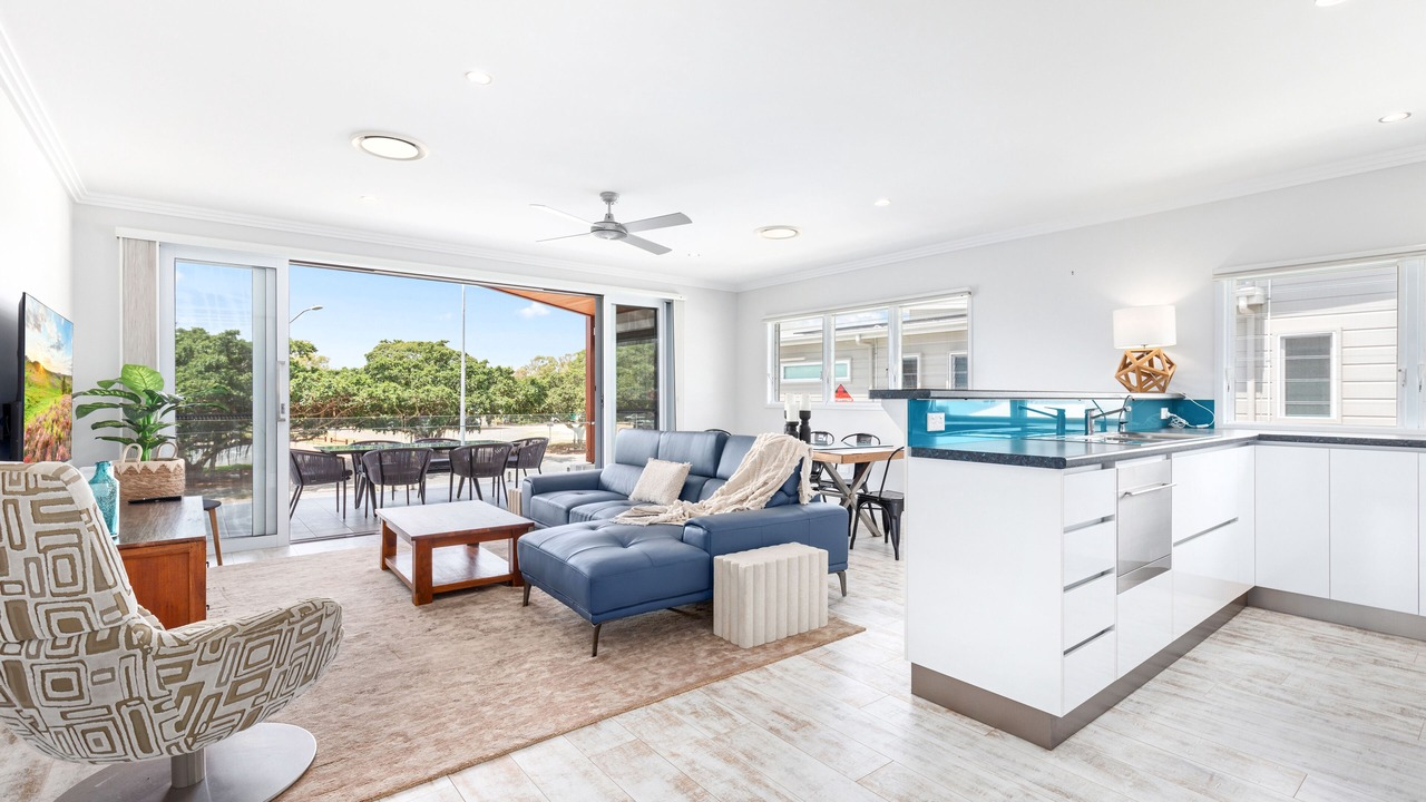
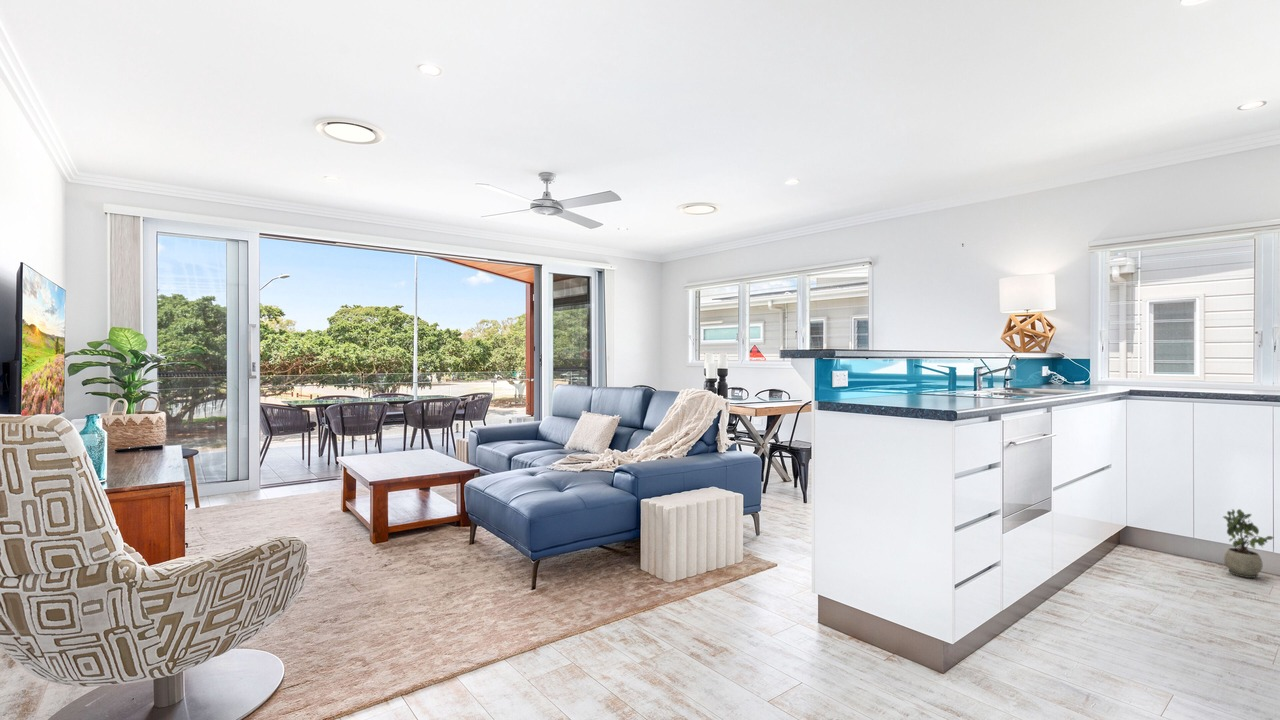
+ potted plant [1222,508,1275,579]
